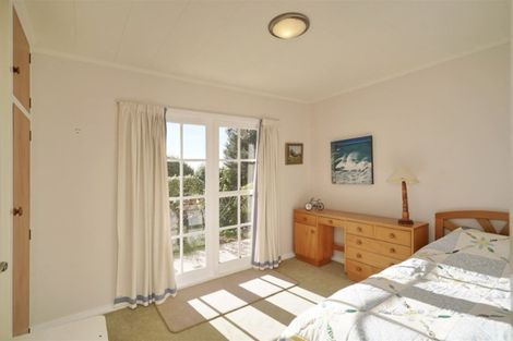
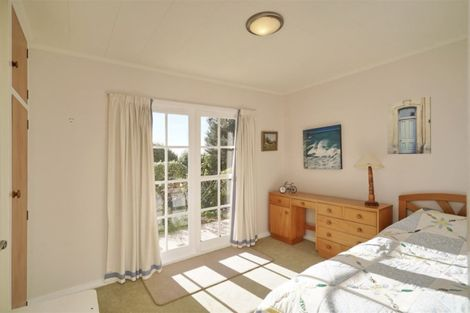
+ wall art [386,95,432,155]
